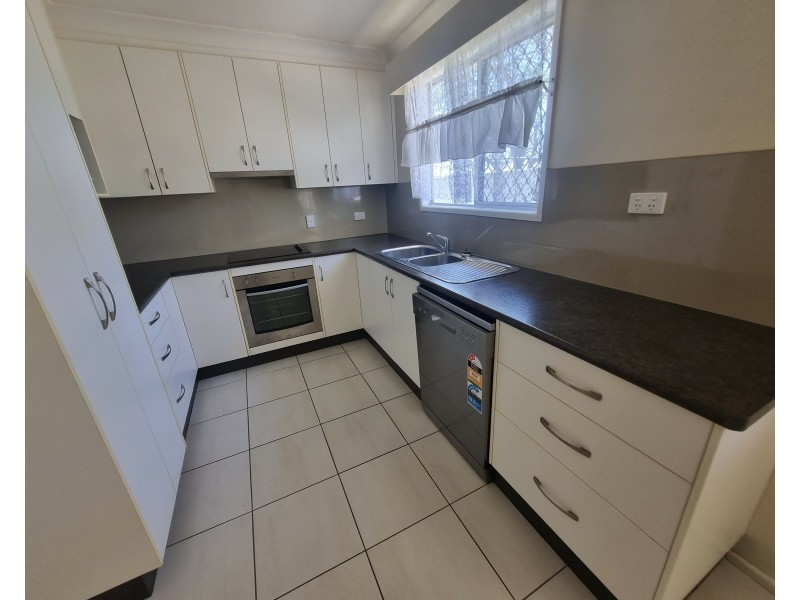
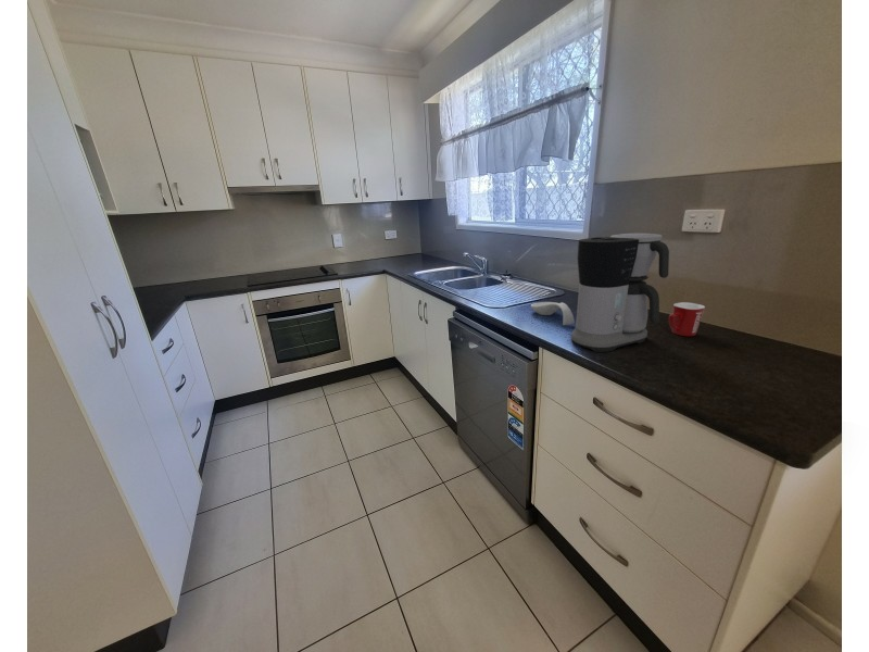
+ coffee maker [570,233,670,353]
+ spoon rest [530,301,576,326]
+ mug [668,301,706,337]
